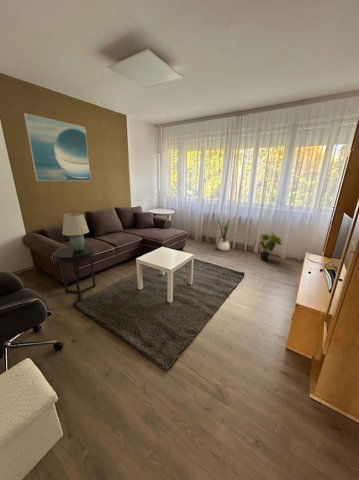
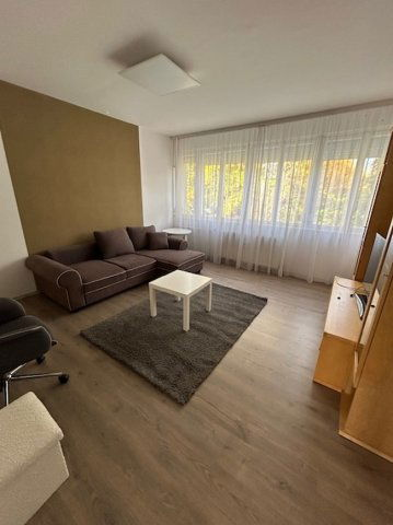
- house plant [217,214,236,252]
- potted plant [258,231,283,261]
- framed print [23,112,92,182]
- side table [53,244,97,303]
- table lamp [61,212,90,250]
